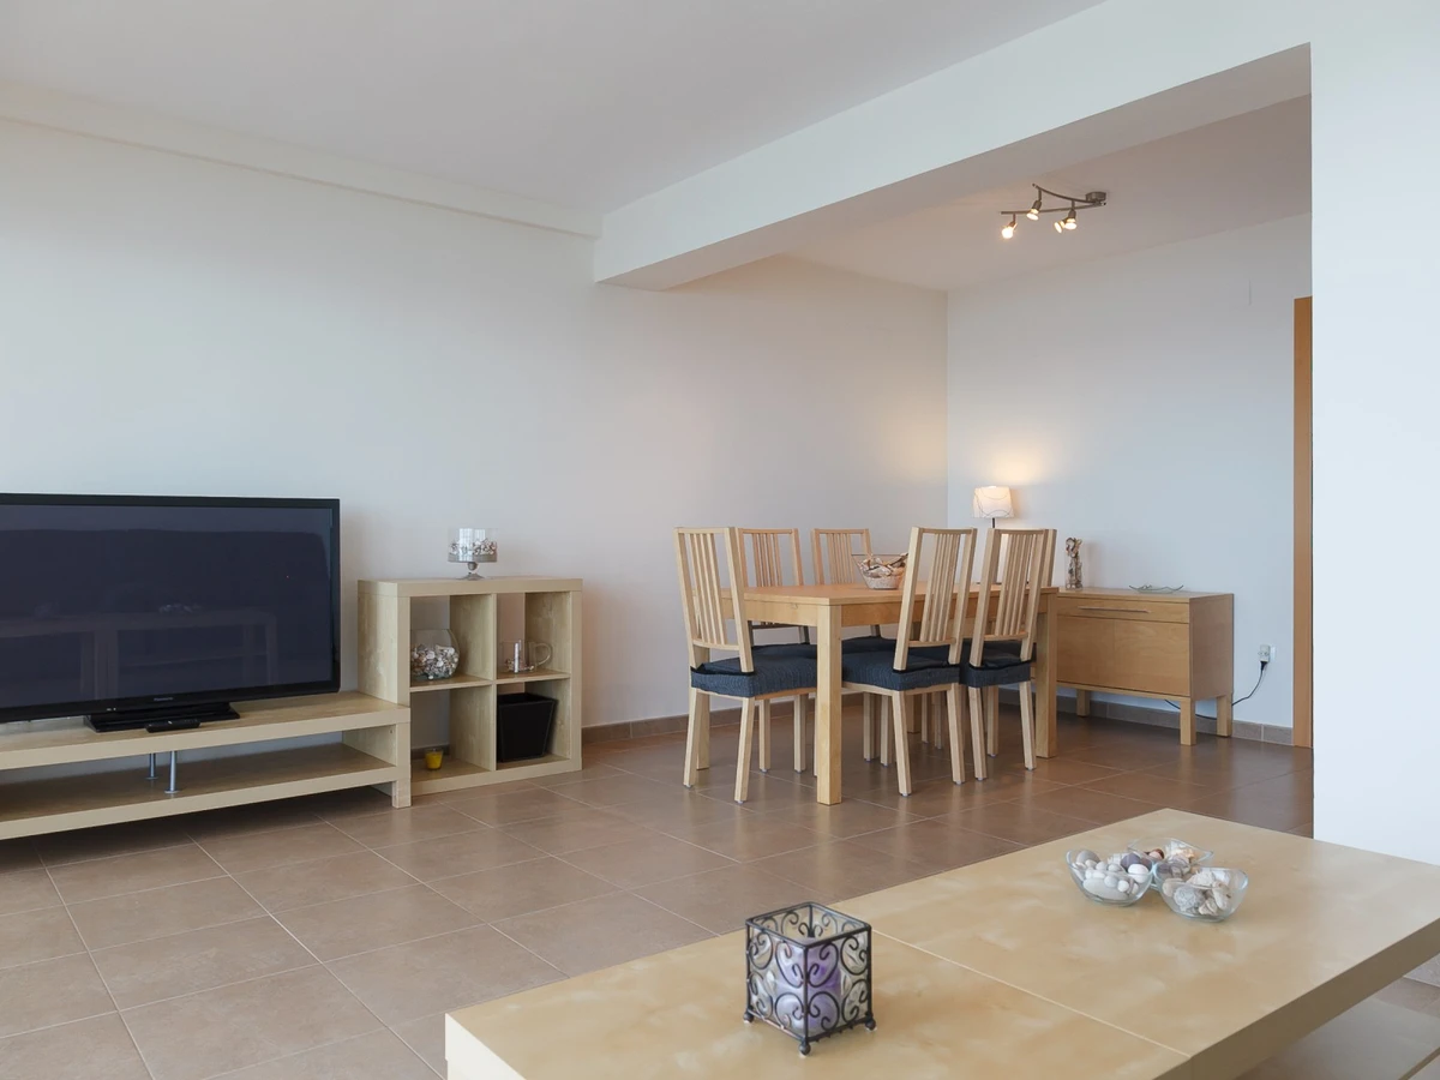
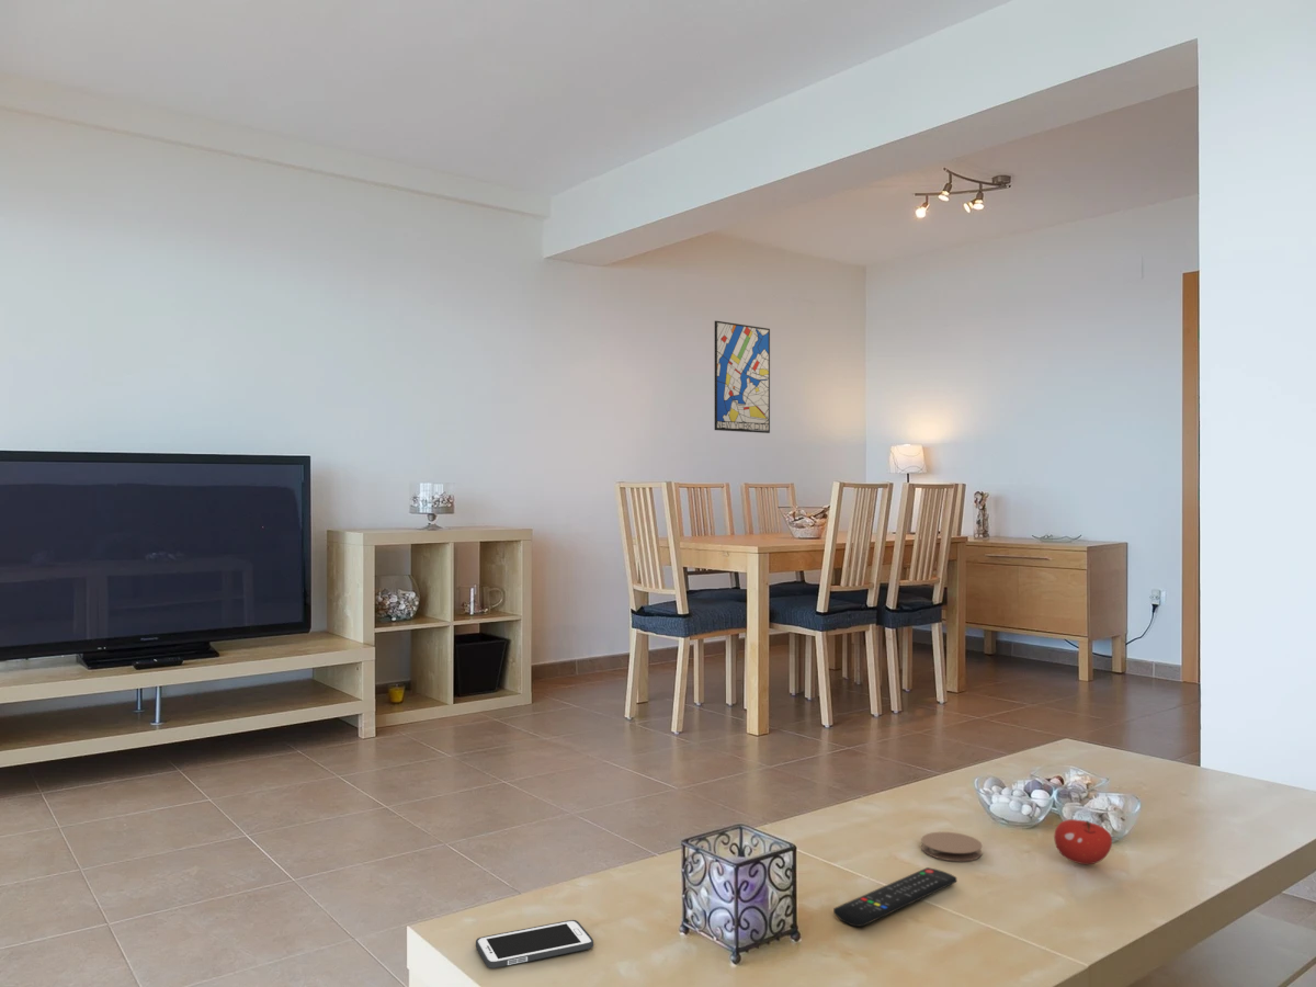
+ cell phone [475,919,594,969]
+ coaster [920,831,984,862]
+ remote control [832,866,957,928]
+ fruit [1053,818,1113,865]
+ wall art [714,320,771,434]
